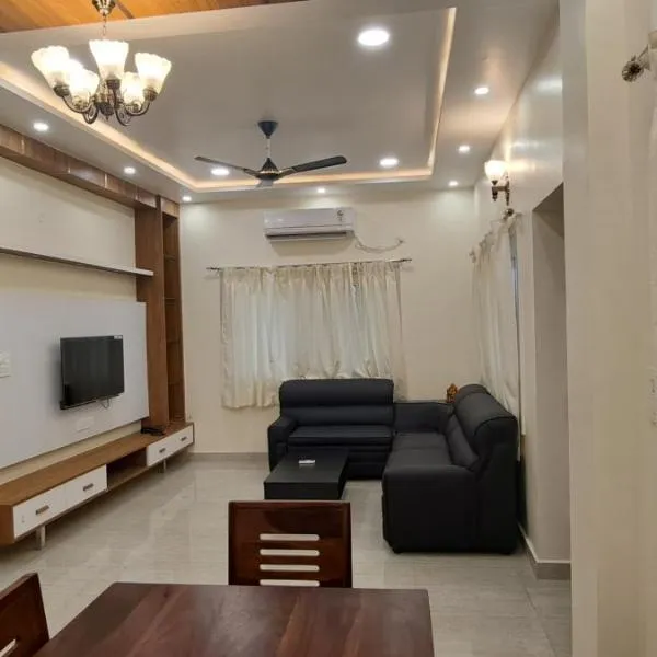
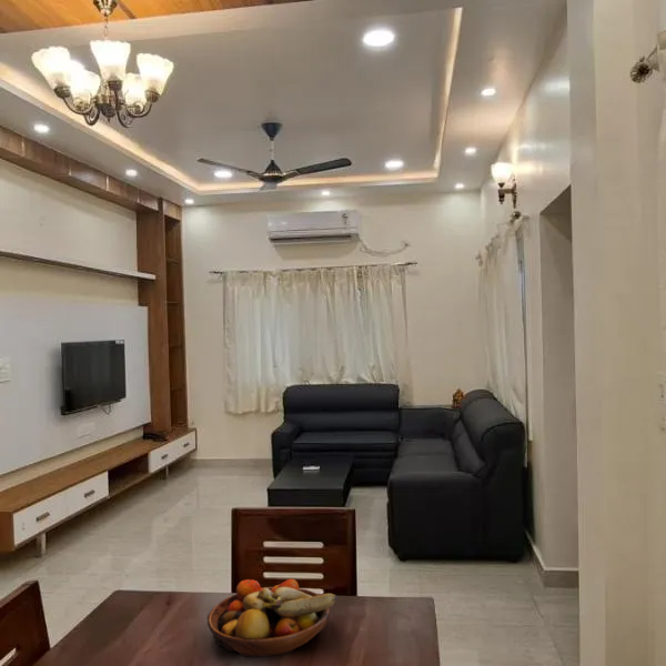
+ fruit bowl [206,578,339,659]
